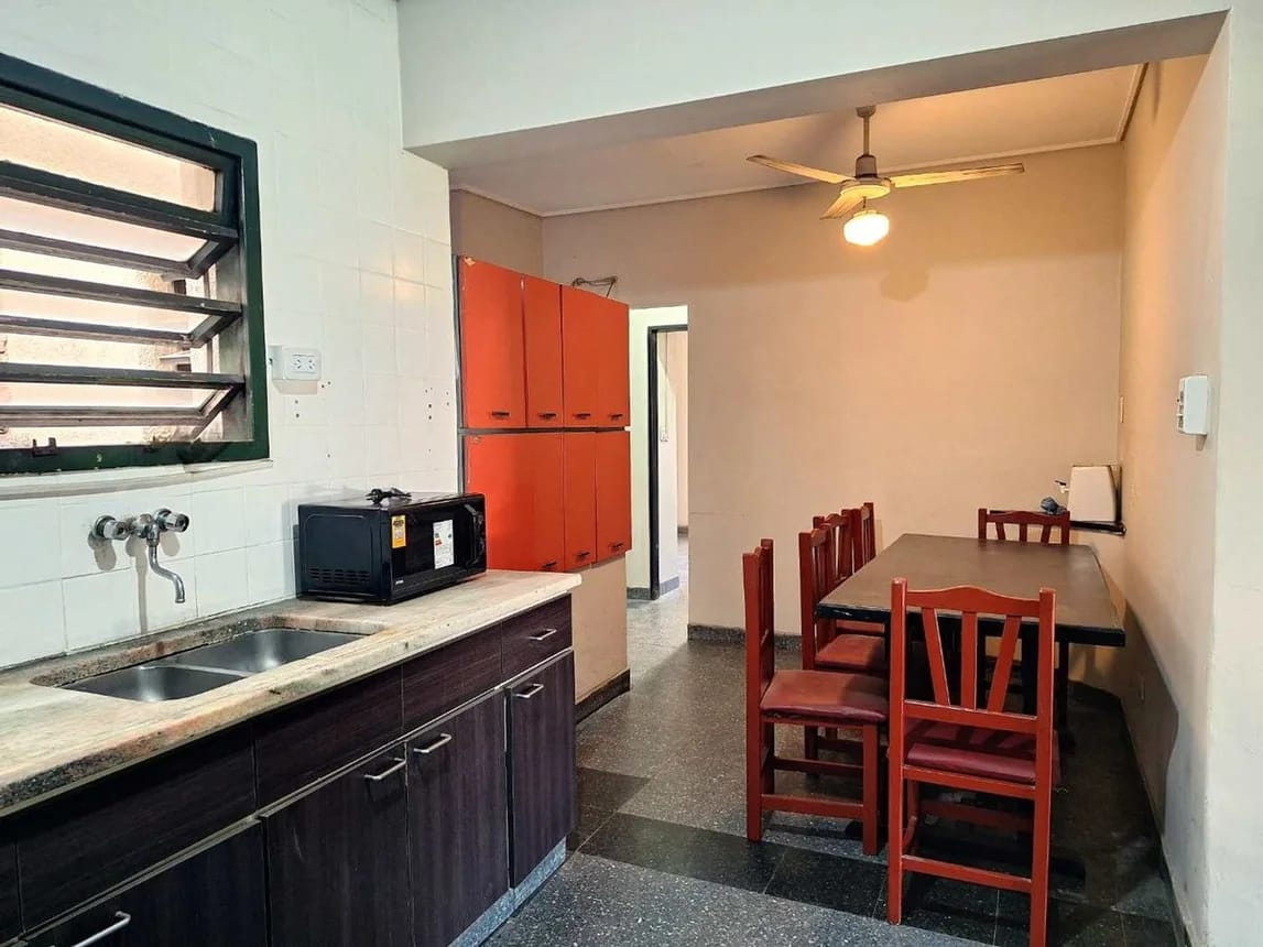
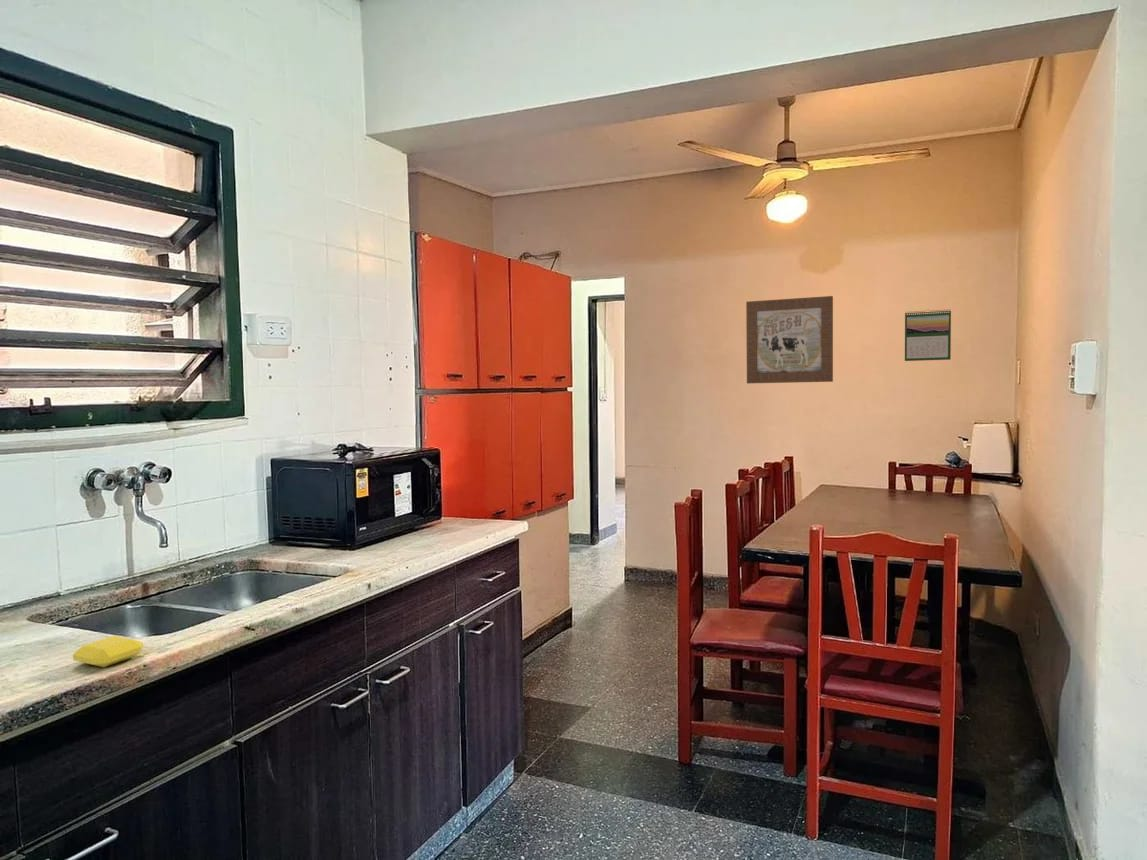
+ soap bar [72,635,145,668]
+ wall art [745,295,834,384]
+ calendar [904,308,952,362]
